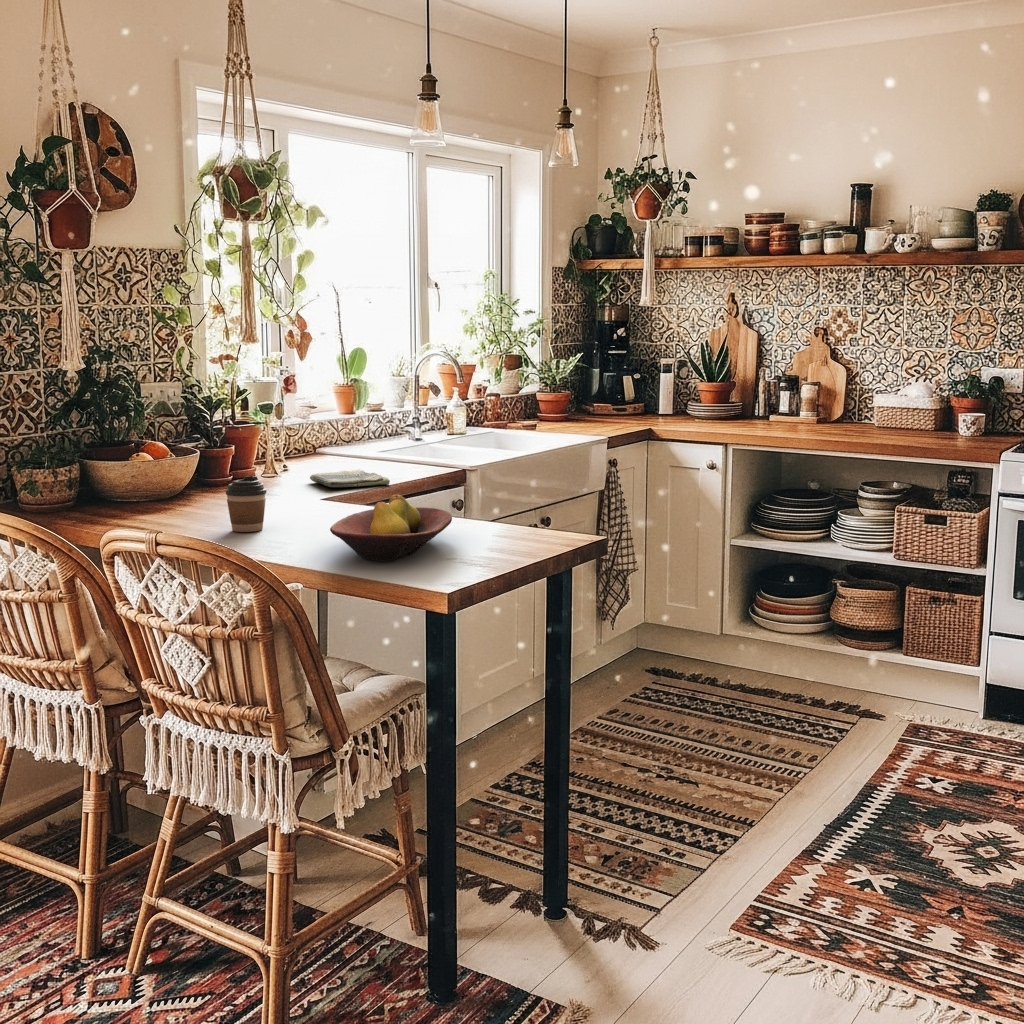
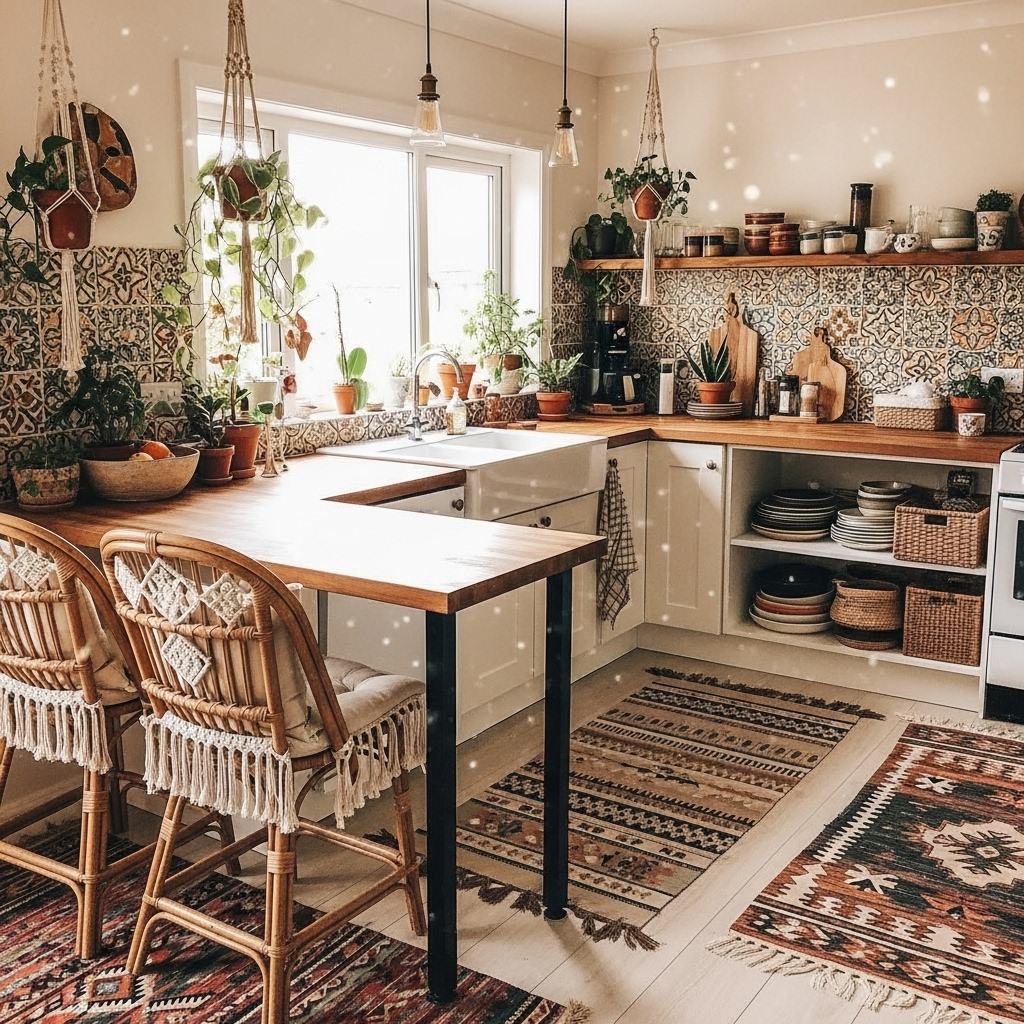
- dish towel [309,468,391,488]
- coffee cup [225,475,267,533]
- fruit bowl [329,494,453,562]
